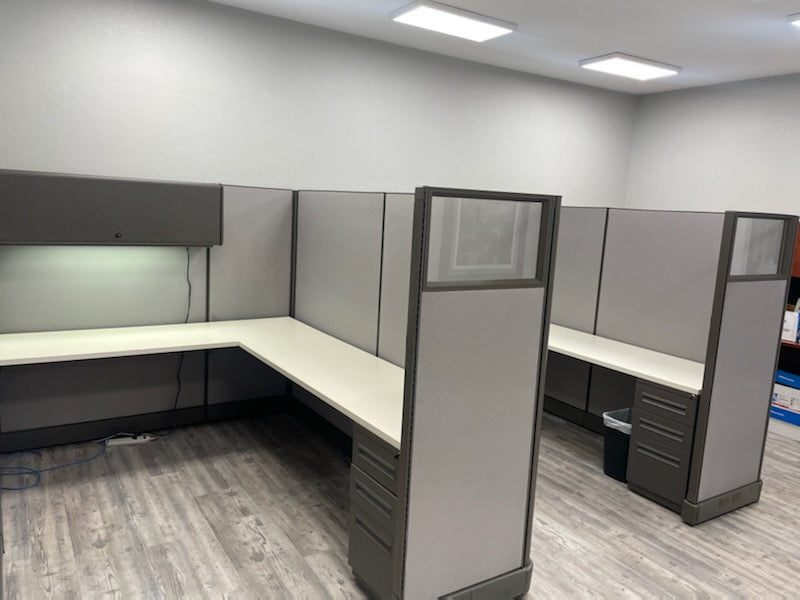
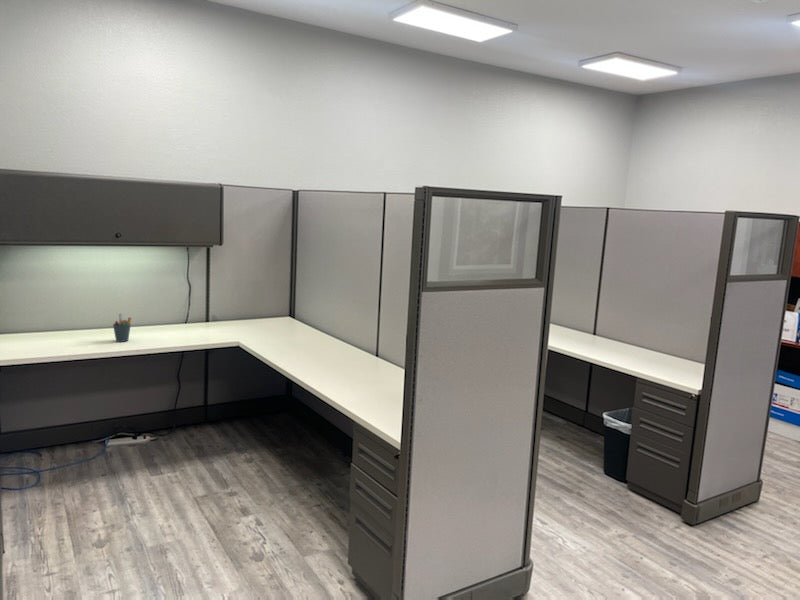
+ pen holder [112,313,132,343]
